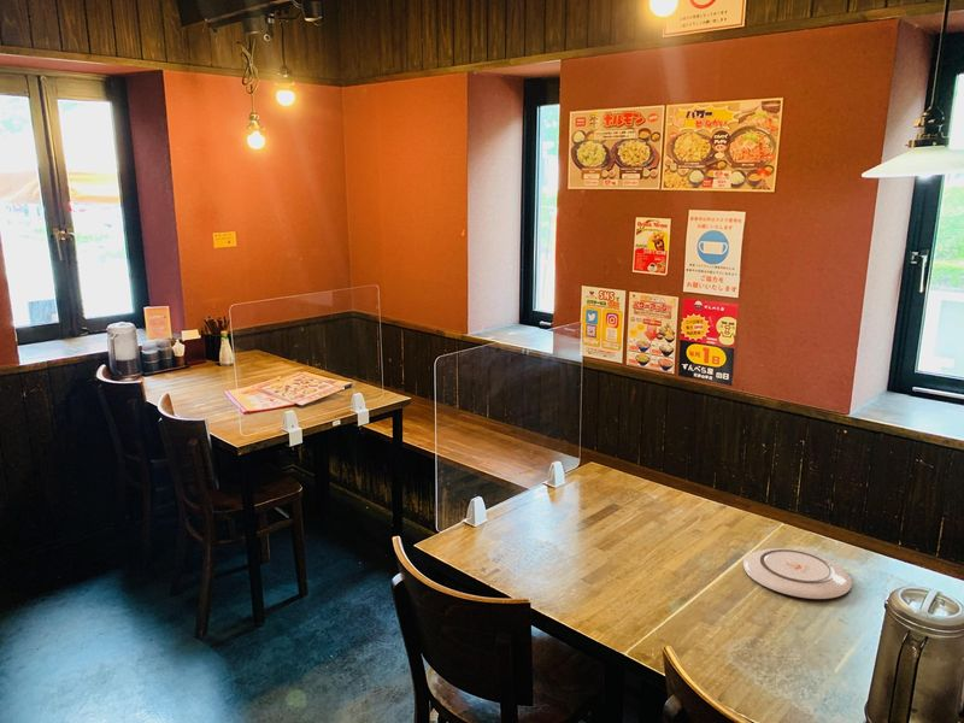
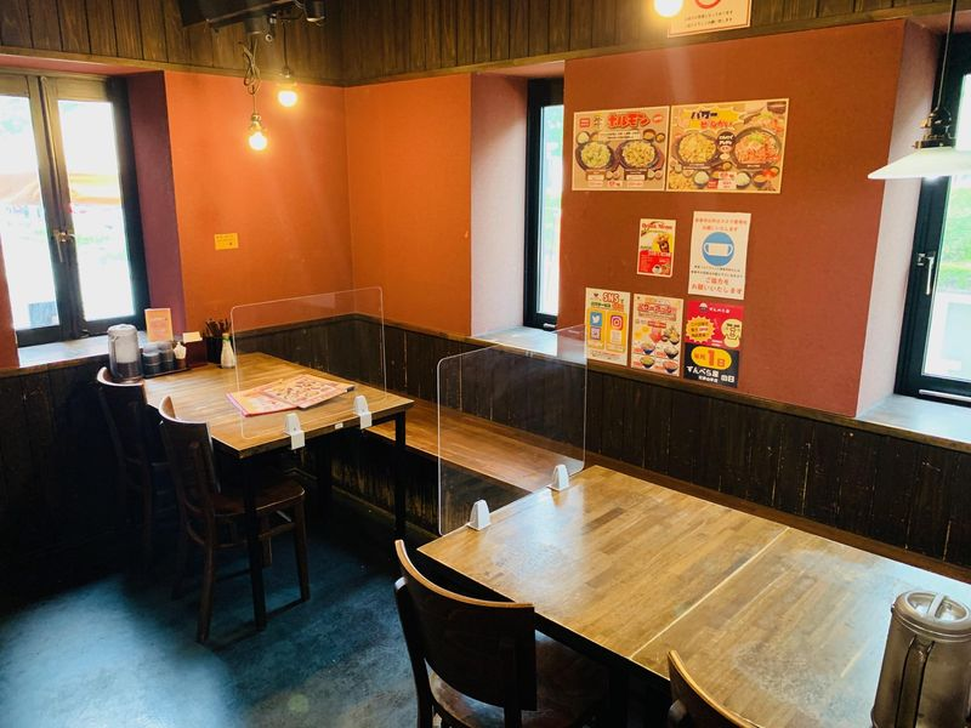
- plate [742,547,853,600]
